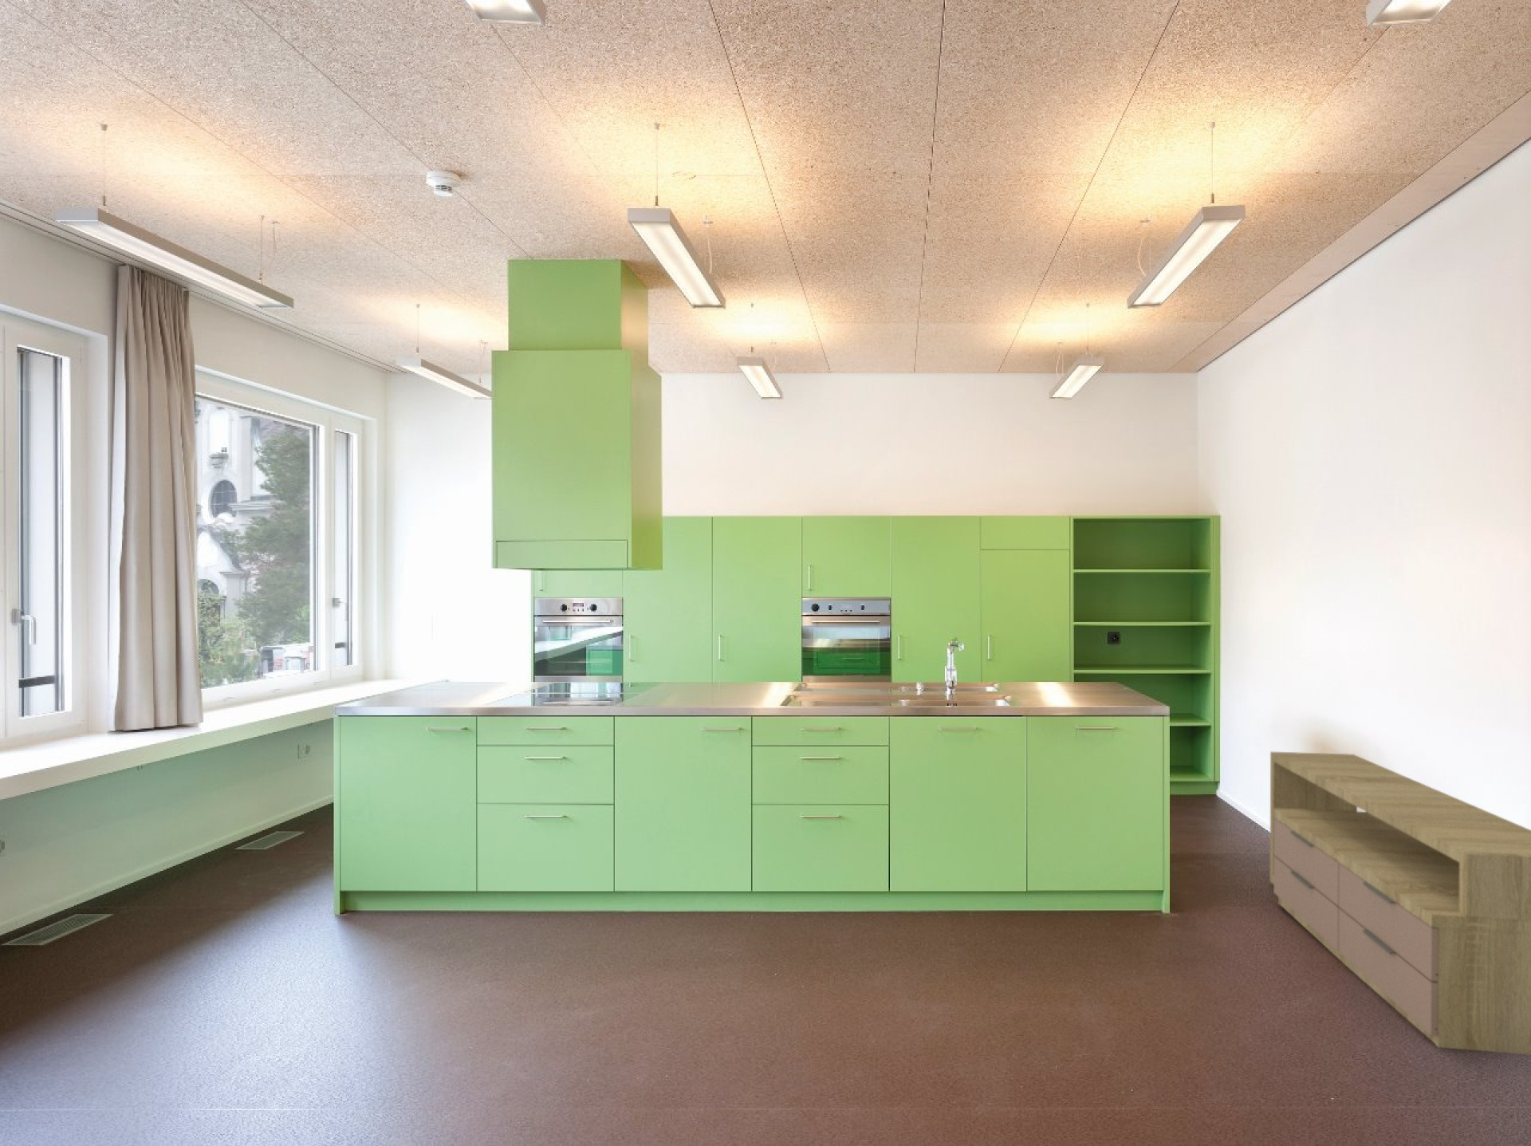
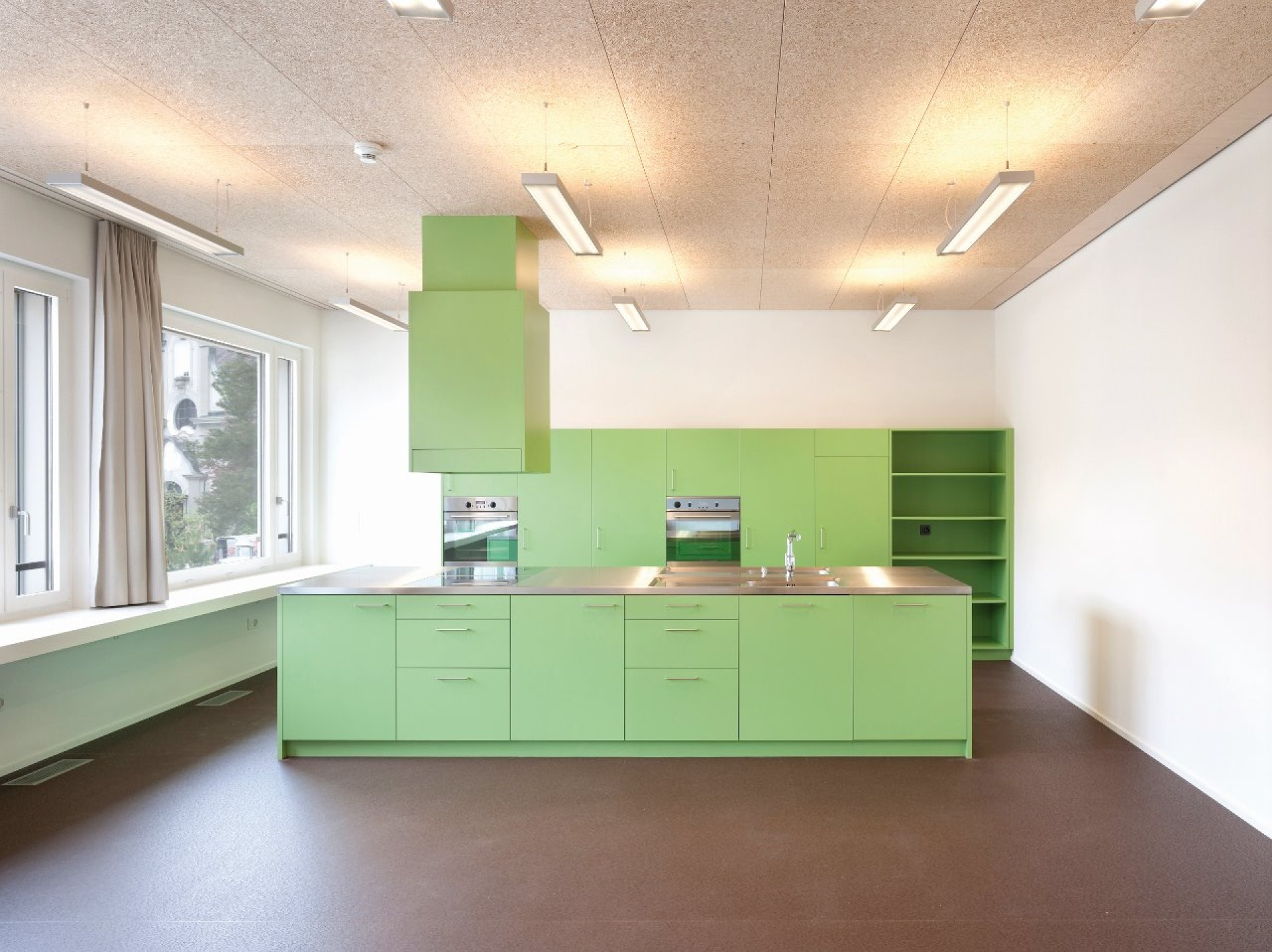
- sideboard [1270,750,1531,1055]
